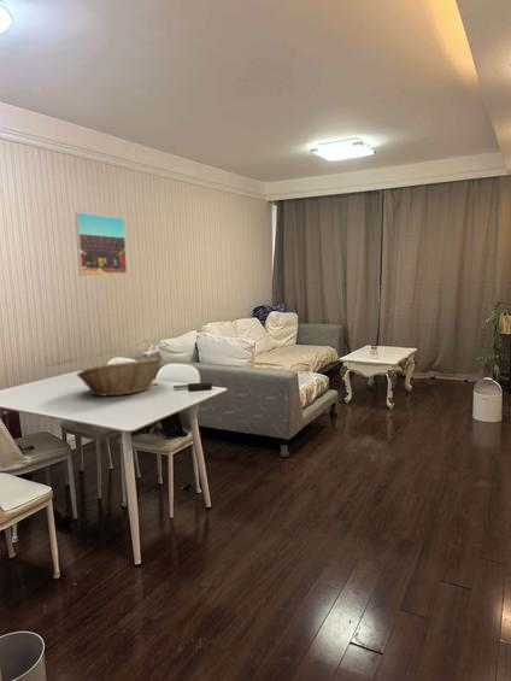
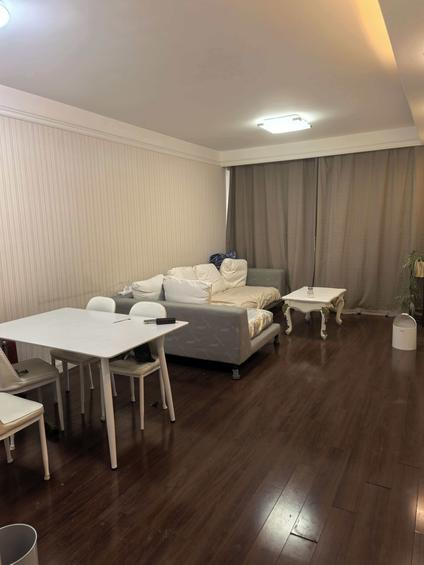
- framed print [74,211,128,277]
- fruit basket [76,357,163,398]
